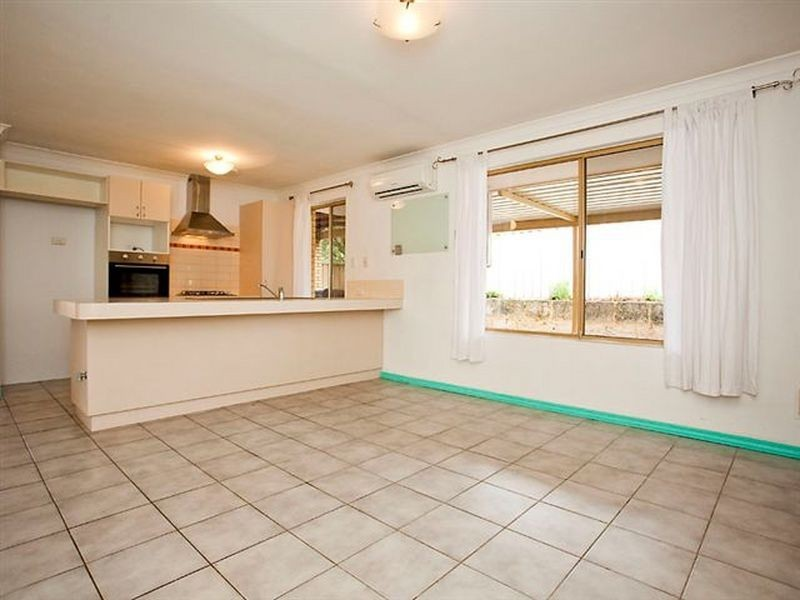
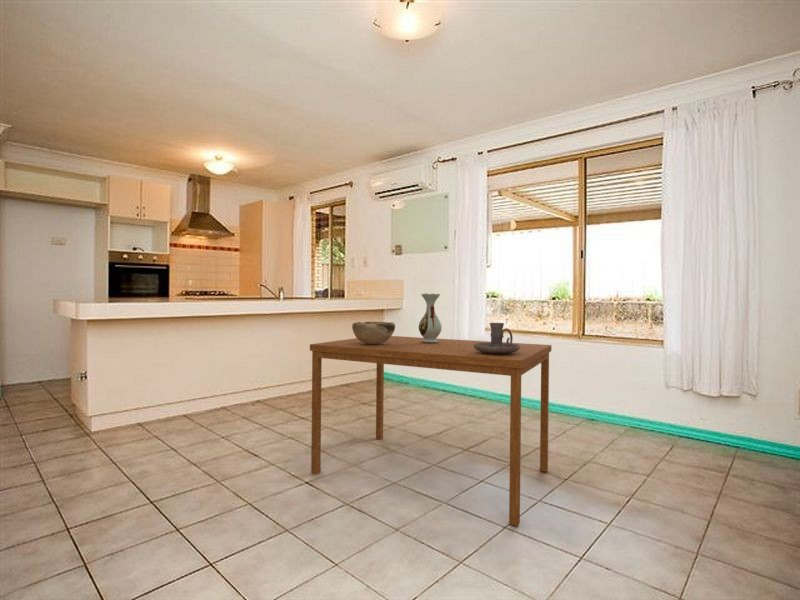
+ dining table [309,335,552,527]
+ decorative bowl [351,321,396,344]
+ candle holder [473,322,520,354]
+ vase [418,293,443,343]
